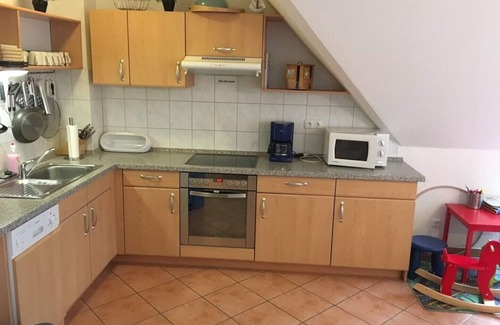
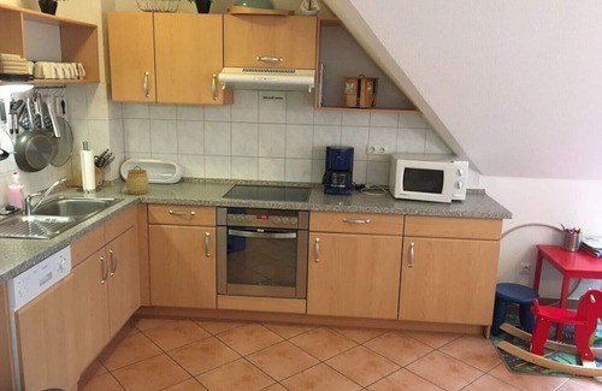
+ jar [125,165,149,196]
